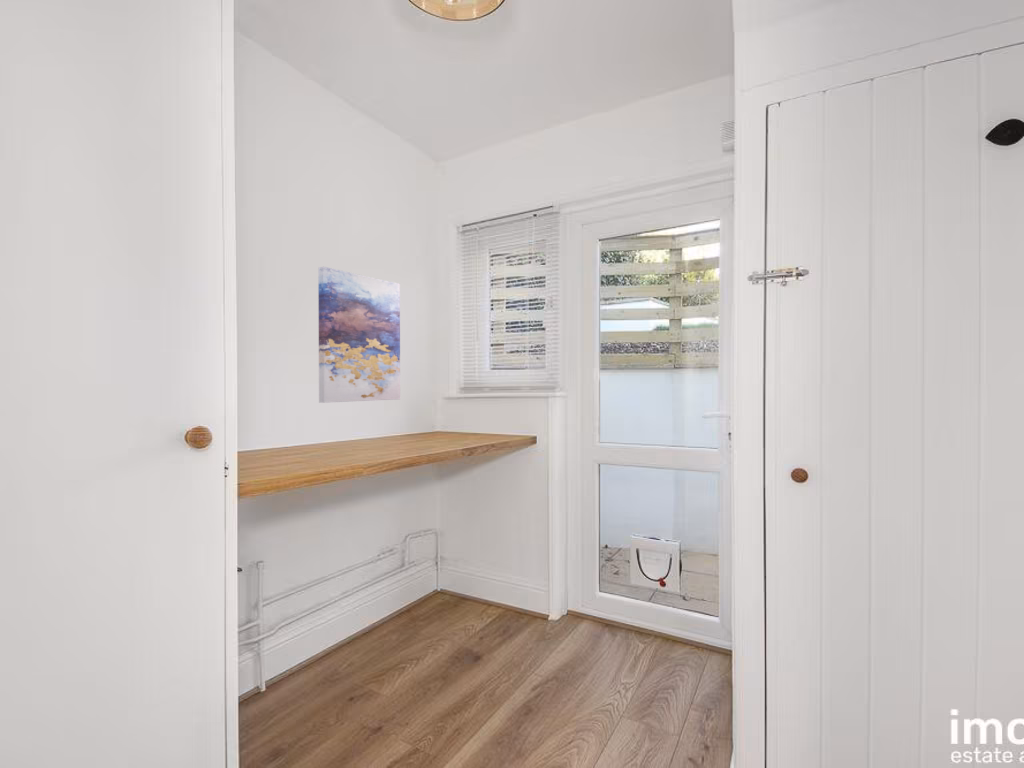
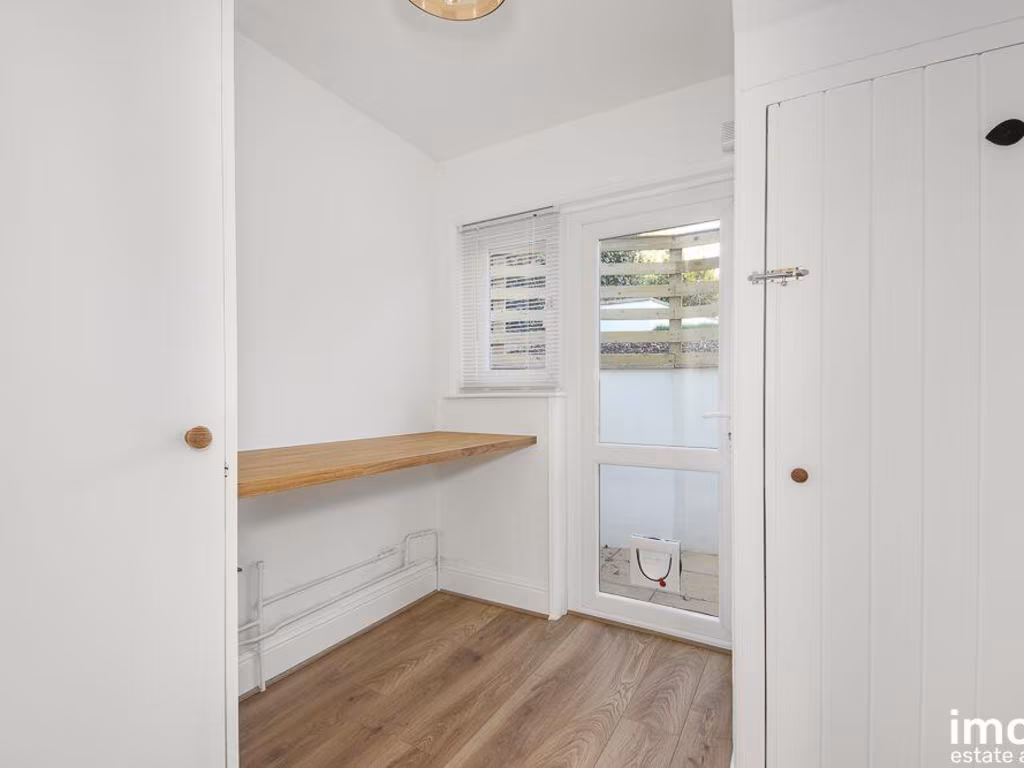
- wall art [317,266,401,404]
